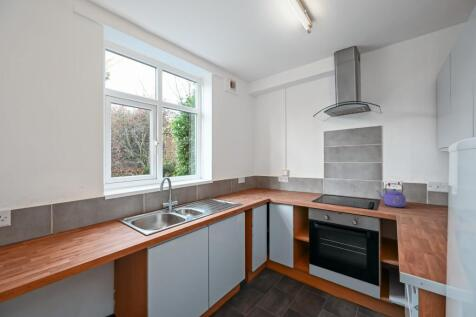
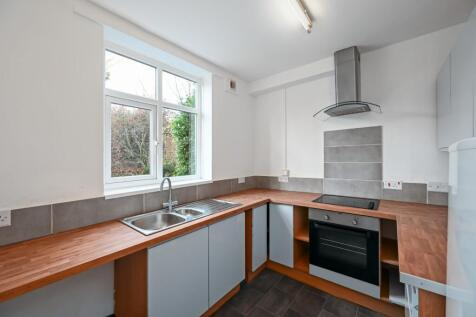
- kettle [375,182,407,208]
